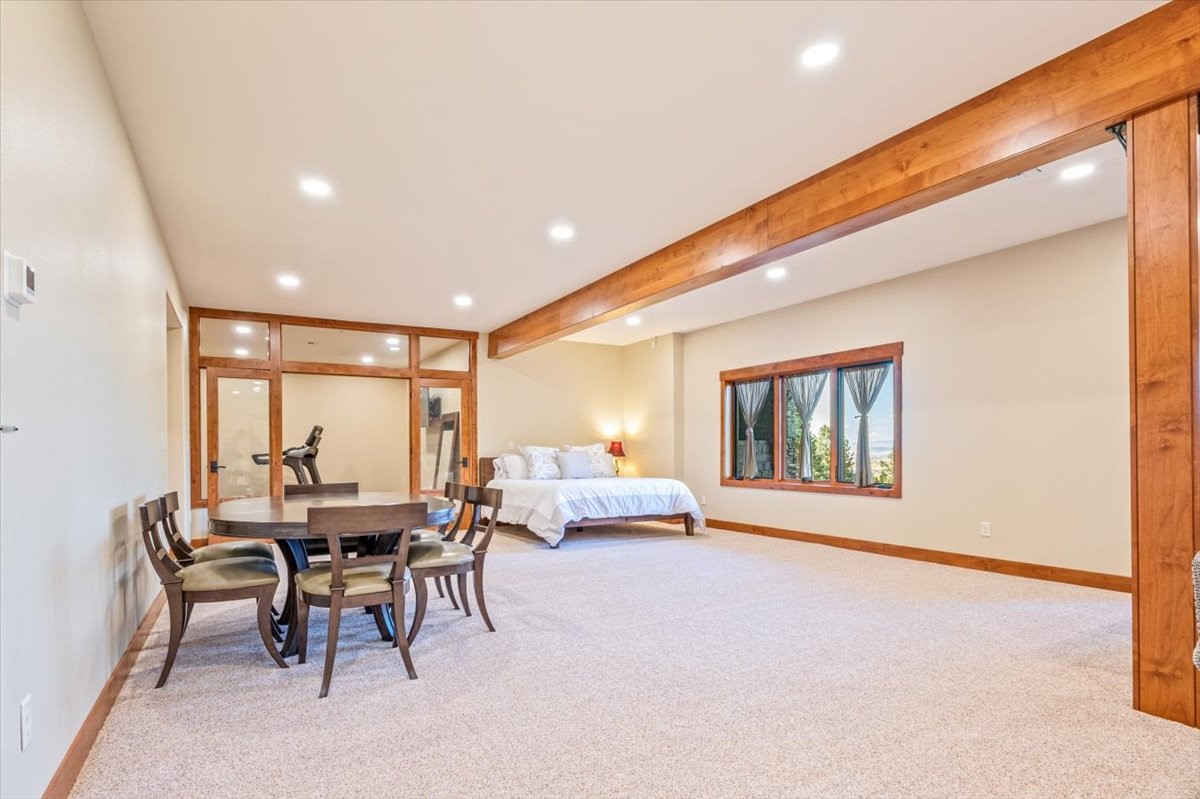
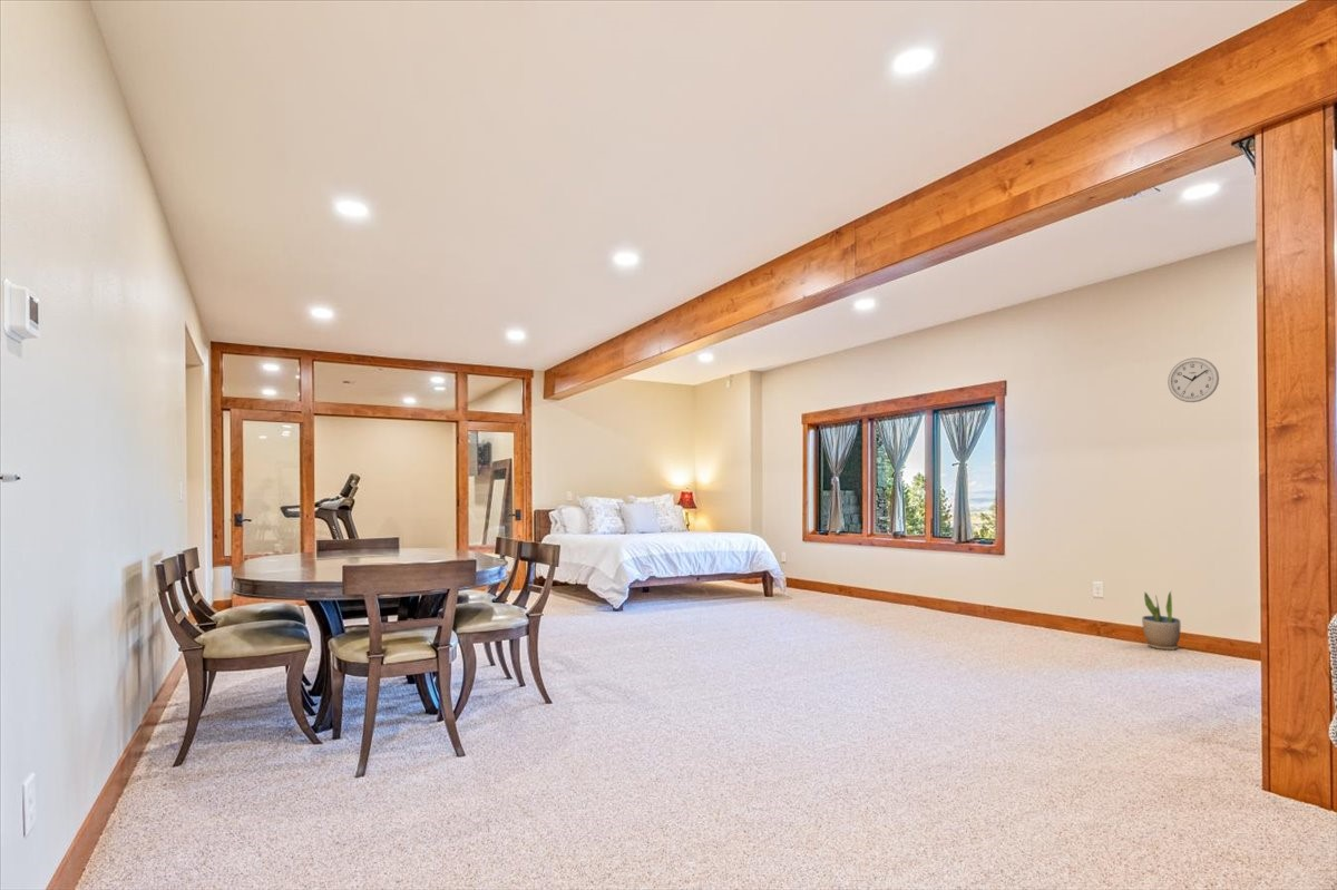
+ wall clock [1167,356,1220,403]
+ potted plant [1141,589,1181,652]
